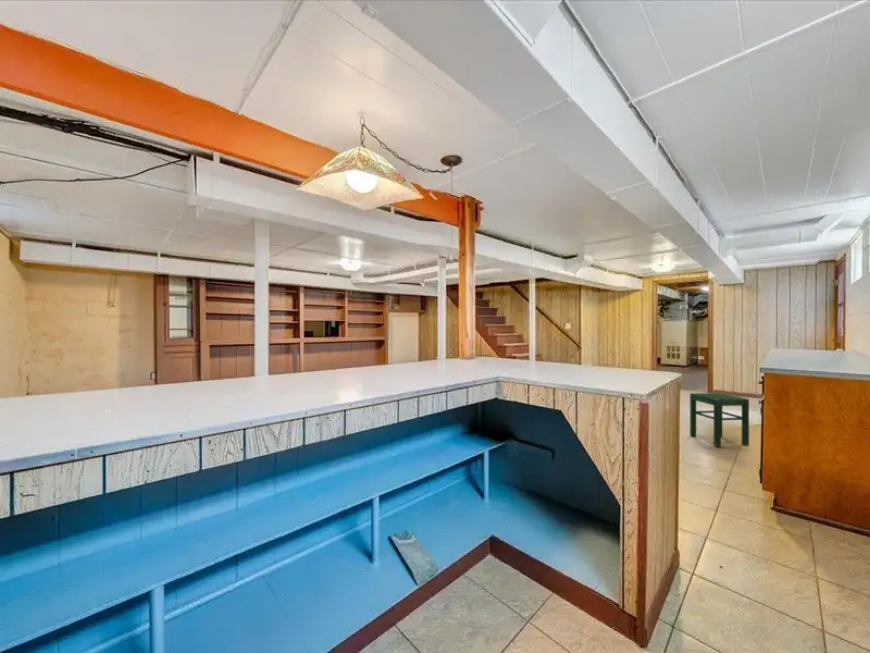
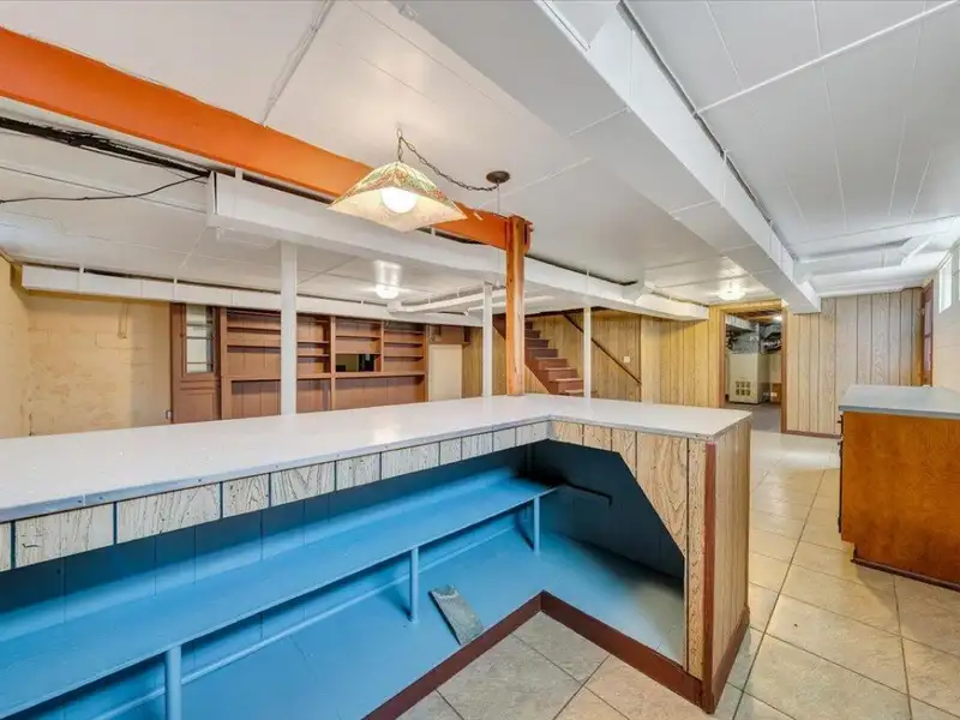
- stool [689,392,750,448]
